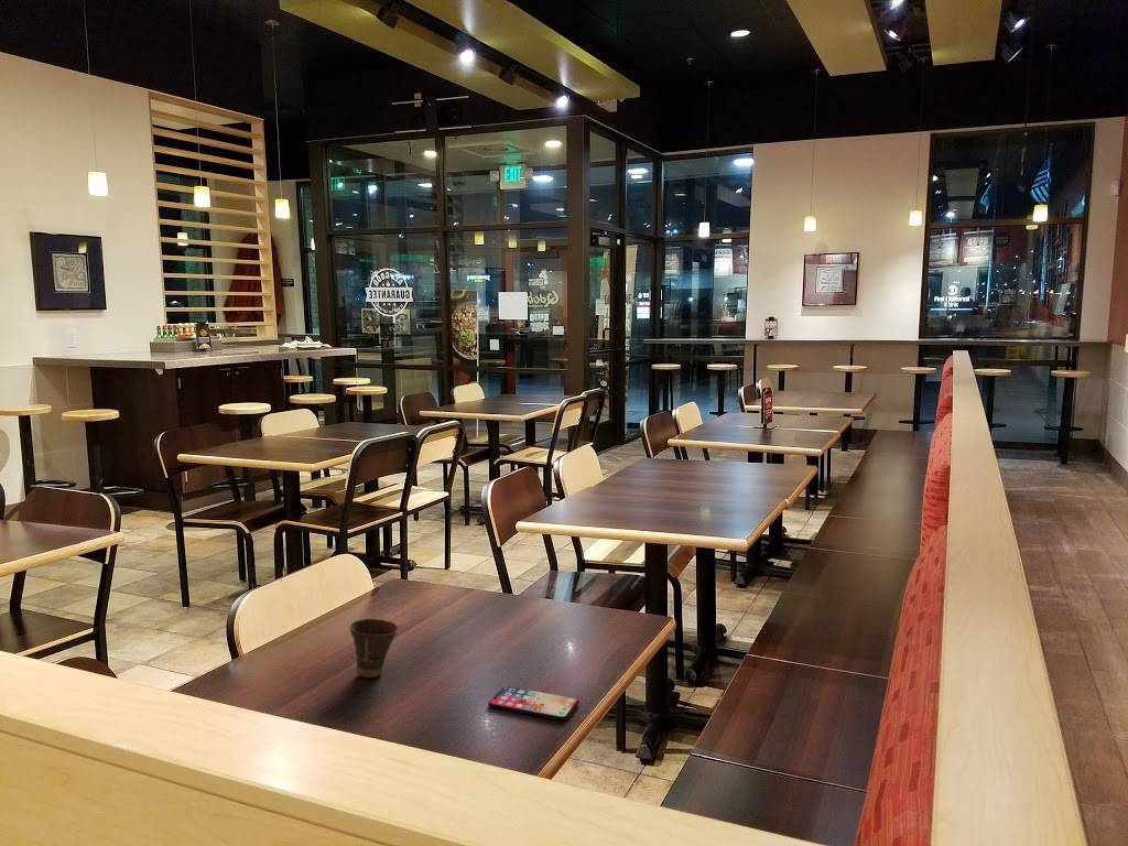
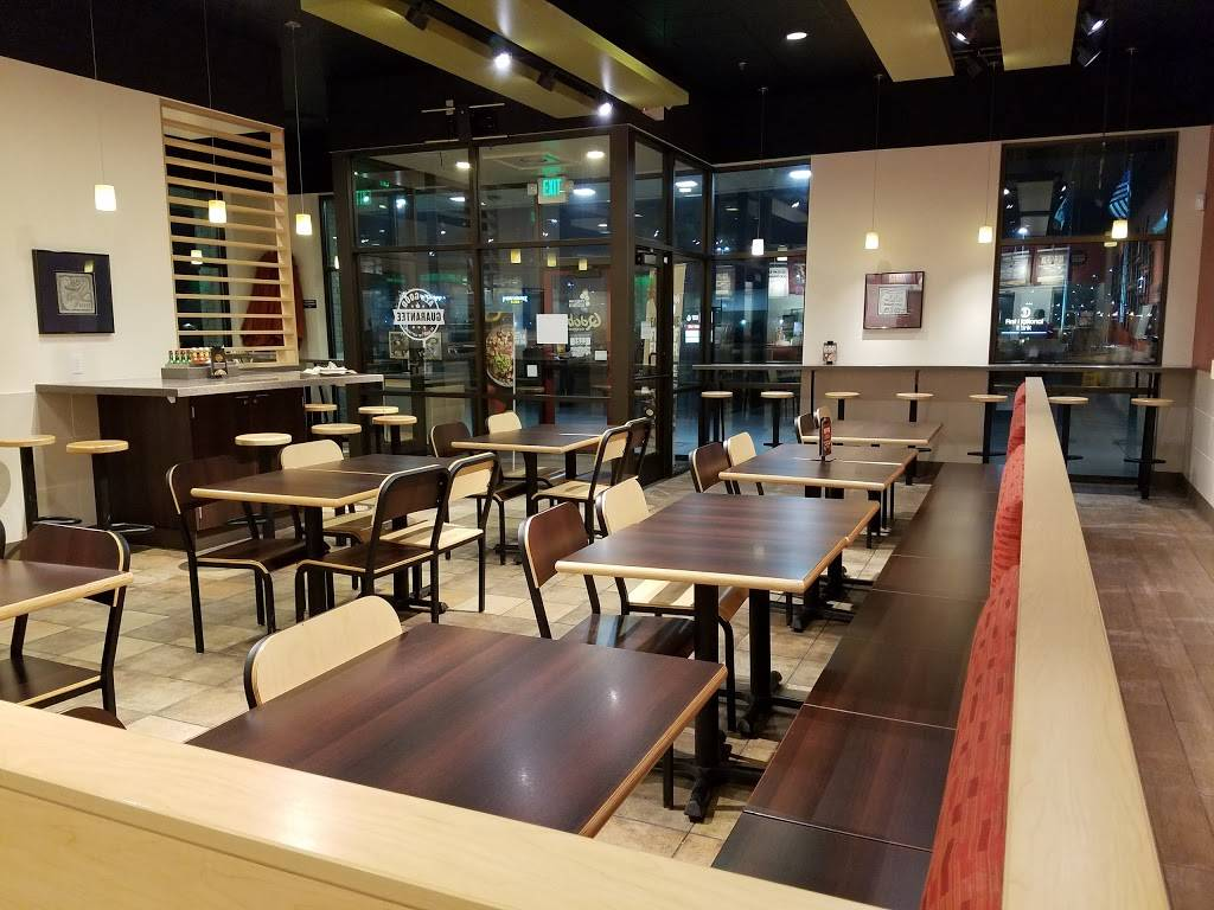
- smartphone [487,685,581,722]
- cup [349,618,400,679]
